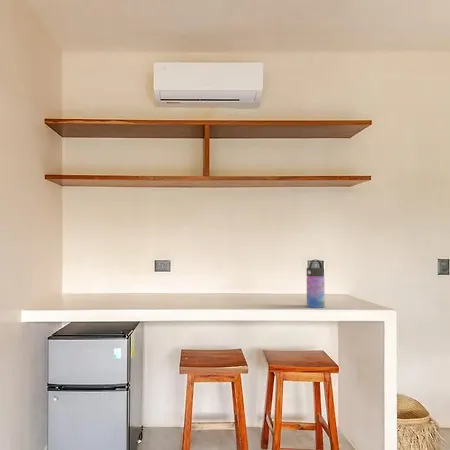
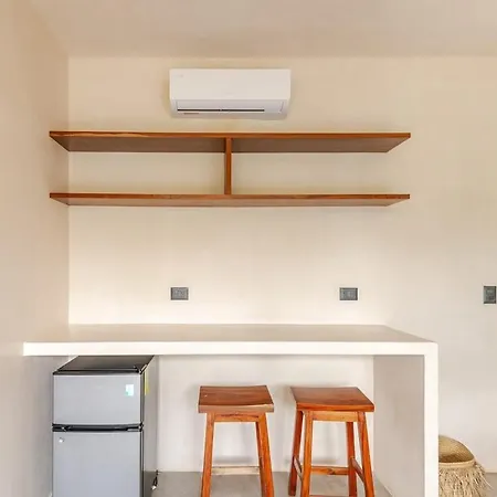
- water bottle [306,258,326,309]
